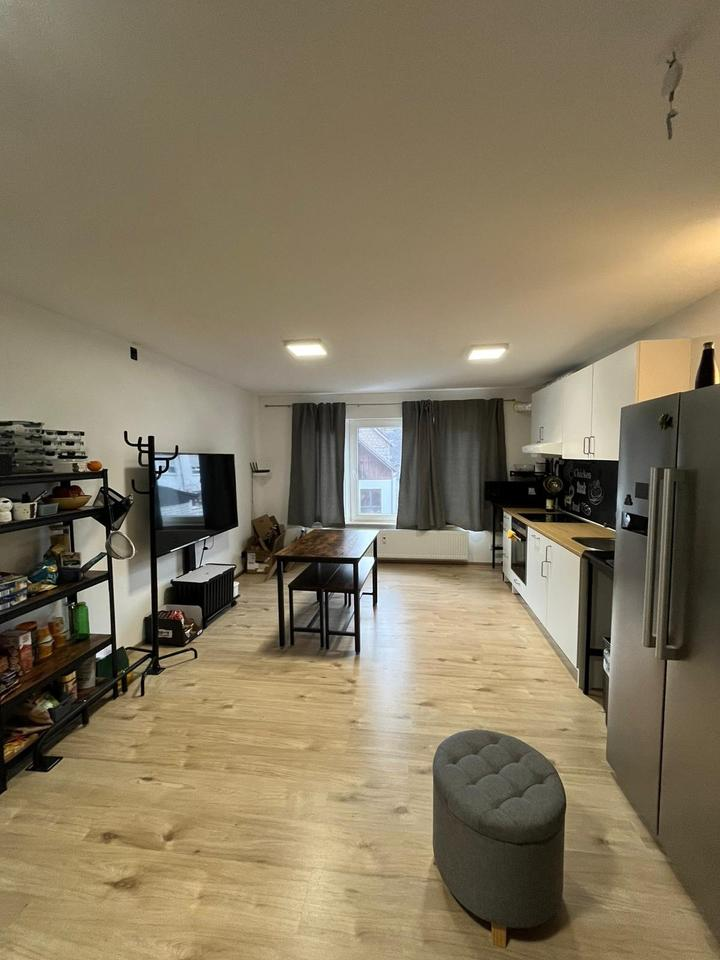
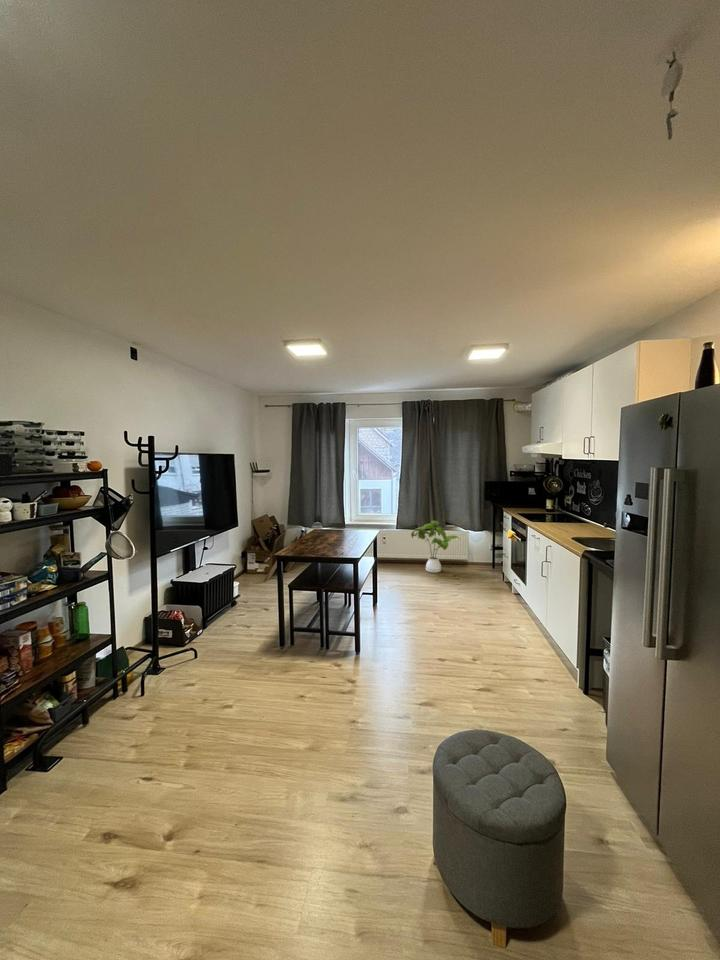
+ house plant [410,520,461,574]
